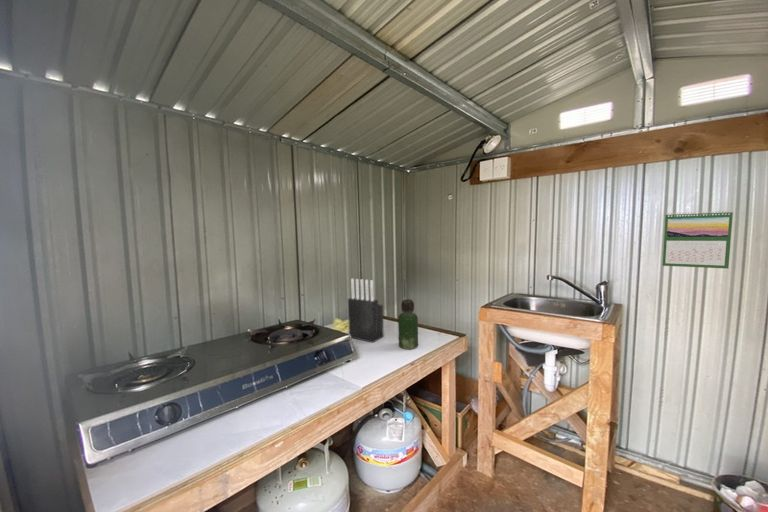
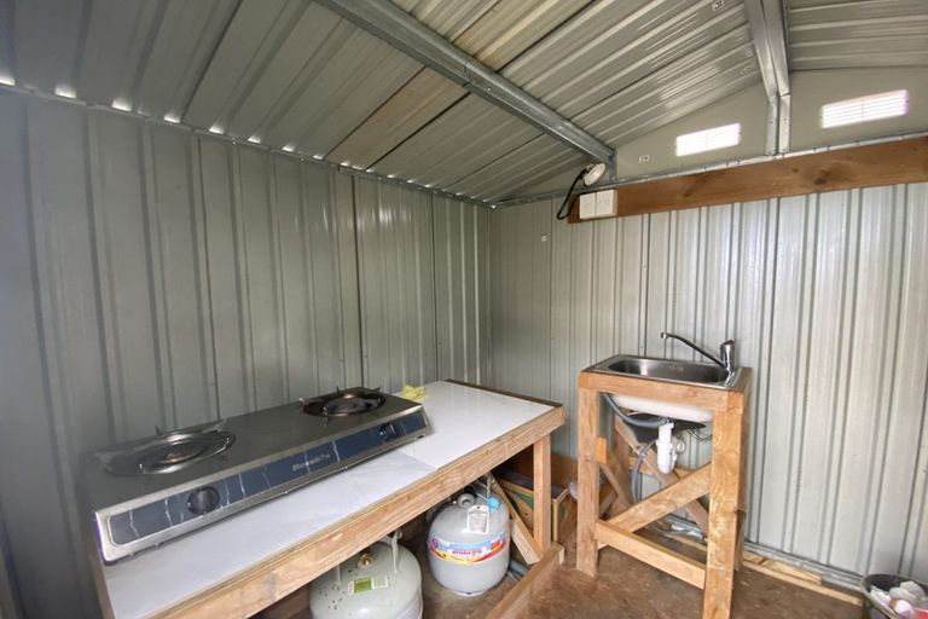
- bottle [397,298,419,350]
- calendar [662,210,734,269]
- knife block [347,278,385,344]
